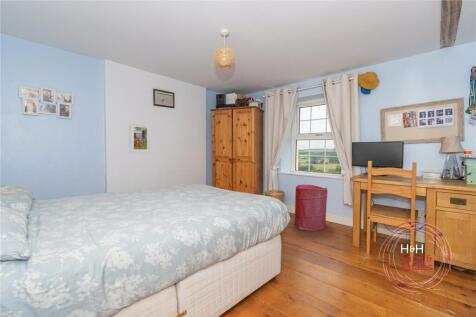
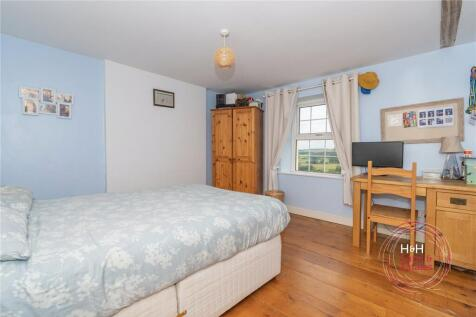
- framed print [128,121,152,154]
- laundry hamper [294,184,328,232]
